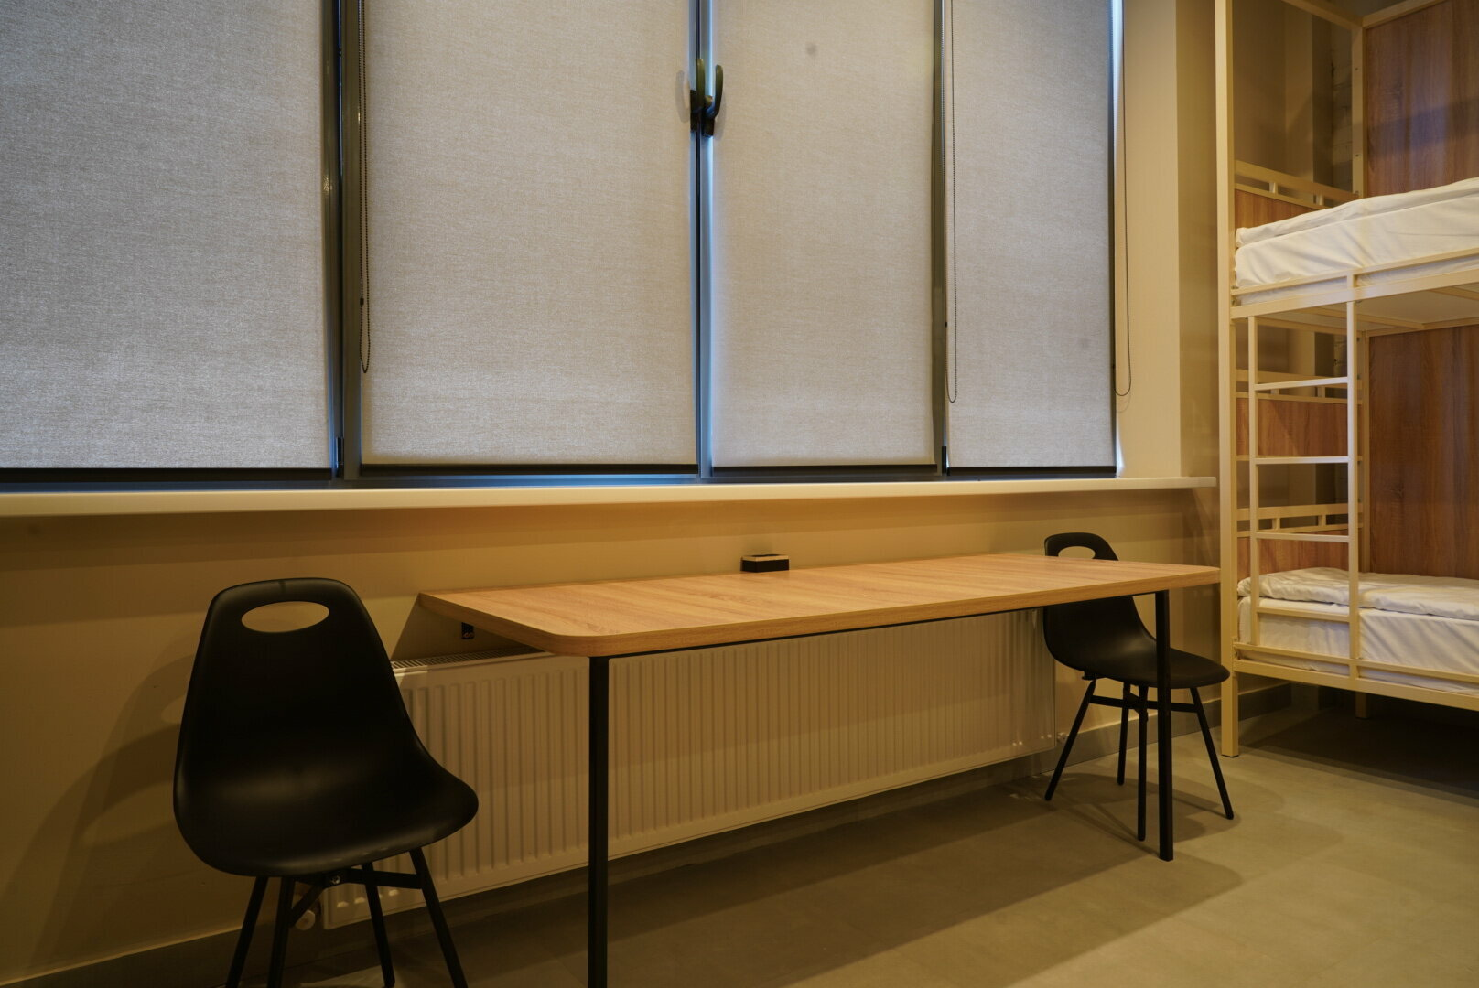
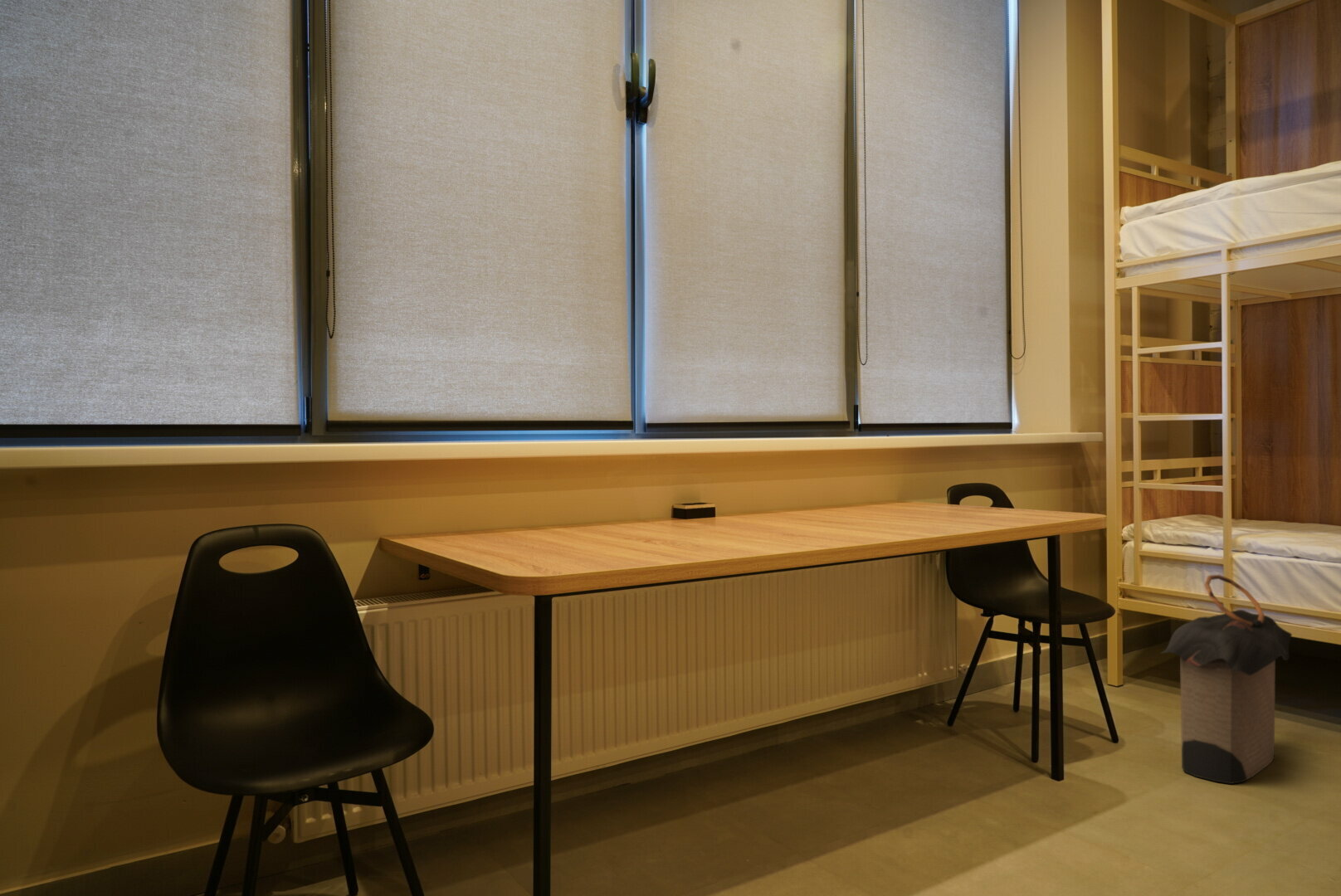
+ laundry hamper [1159,574,1293,785]
